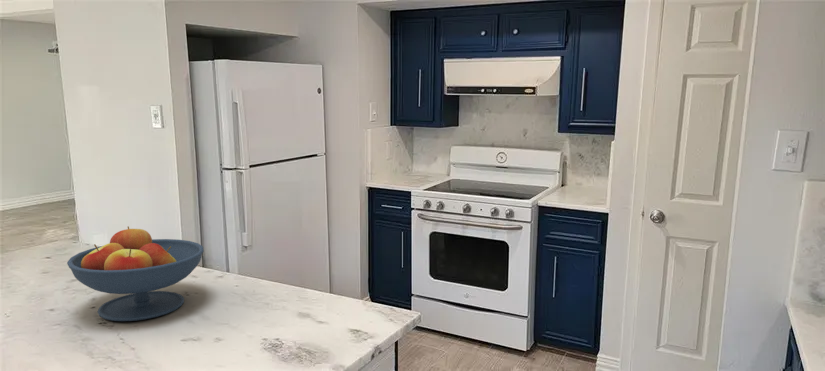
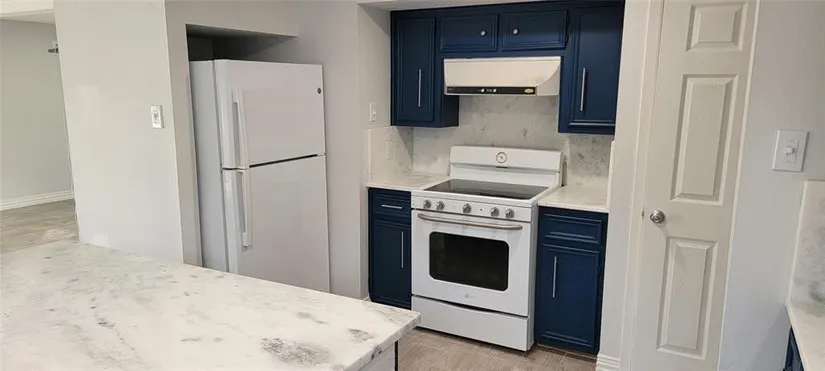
- fruit bowl [66,225,205,322]
